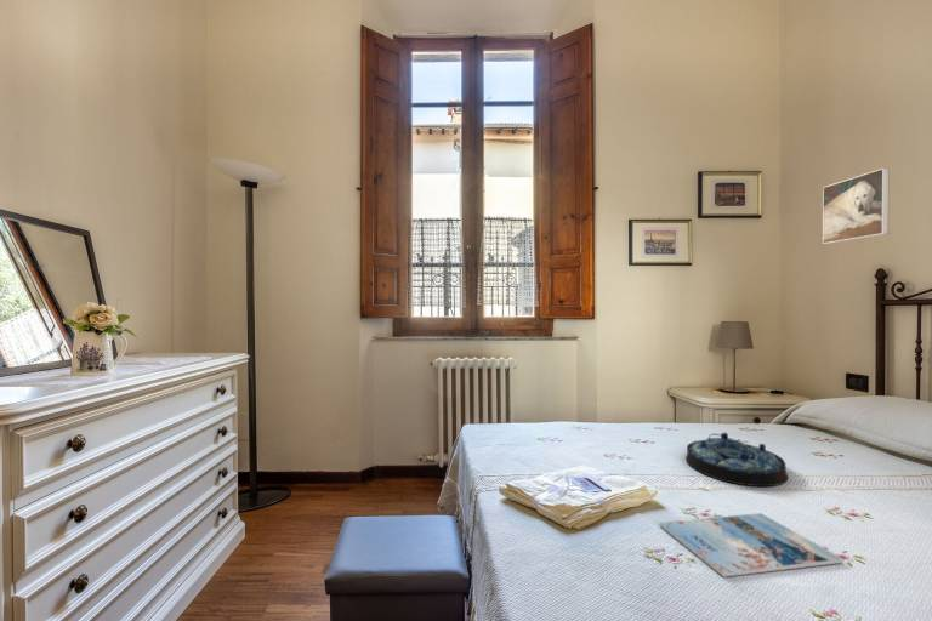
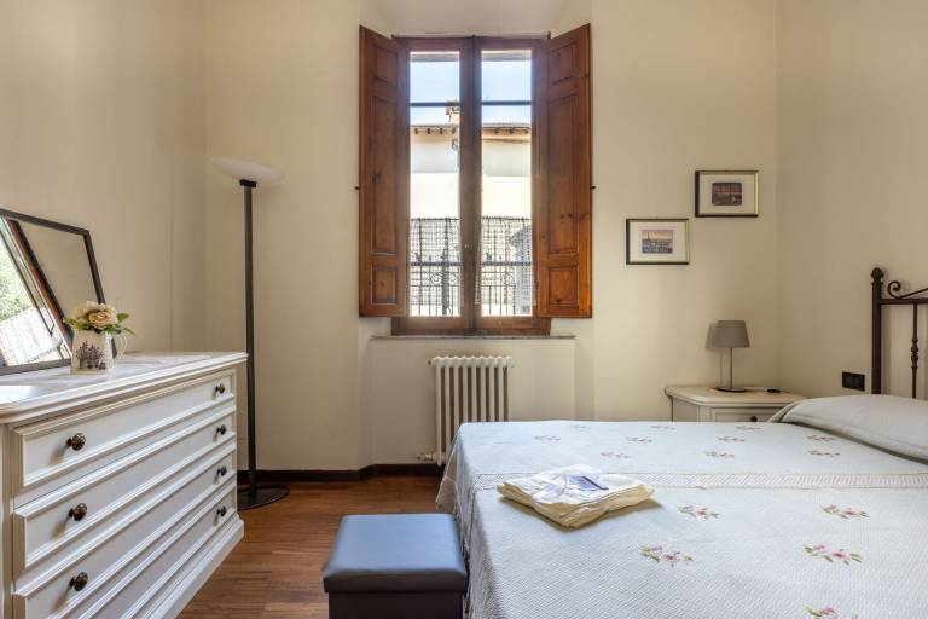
- serving tray [684,432,789,488]
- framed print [822,167,891,245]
- magazine [659,512,845,579]
